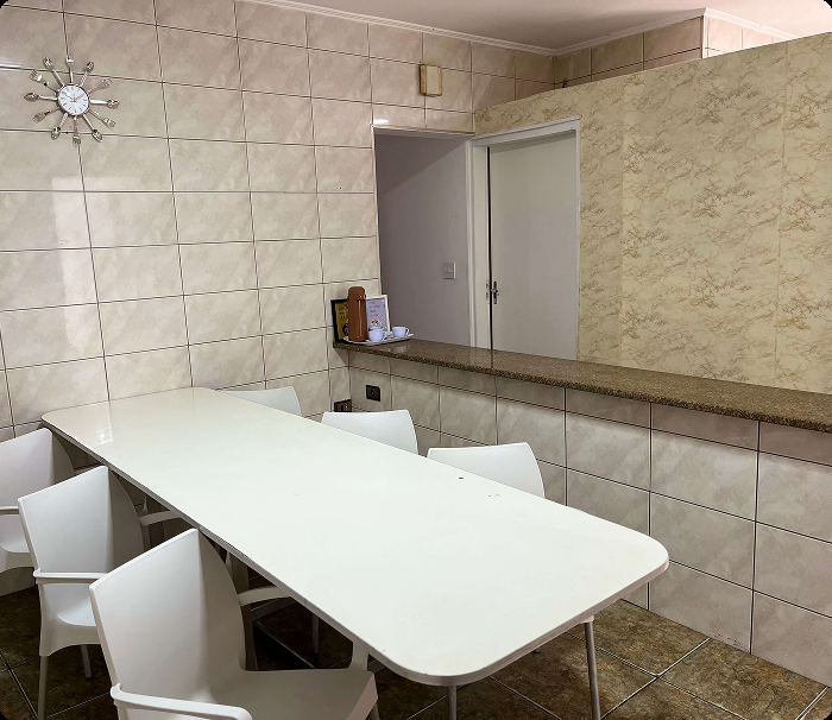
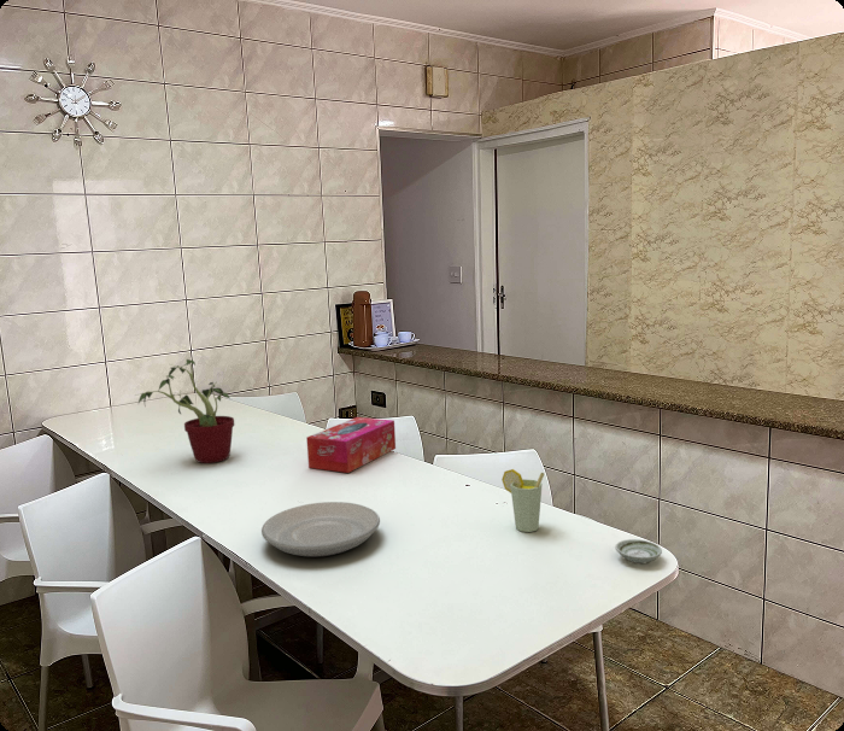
+ cup [500,468,545,533]
+ potted plant [134,358,235,464]
+ plate [260,501,381,557]
+ saucer [614,538,663,565]
+ tissue box [306,416,397,474]
